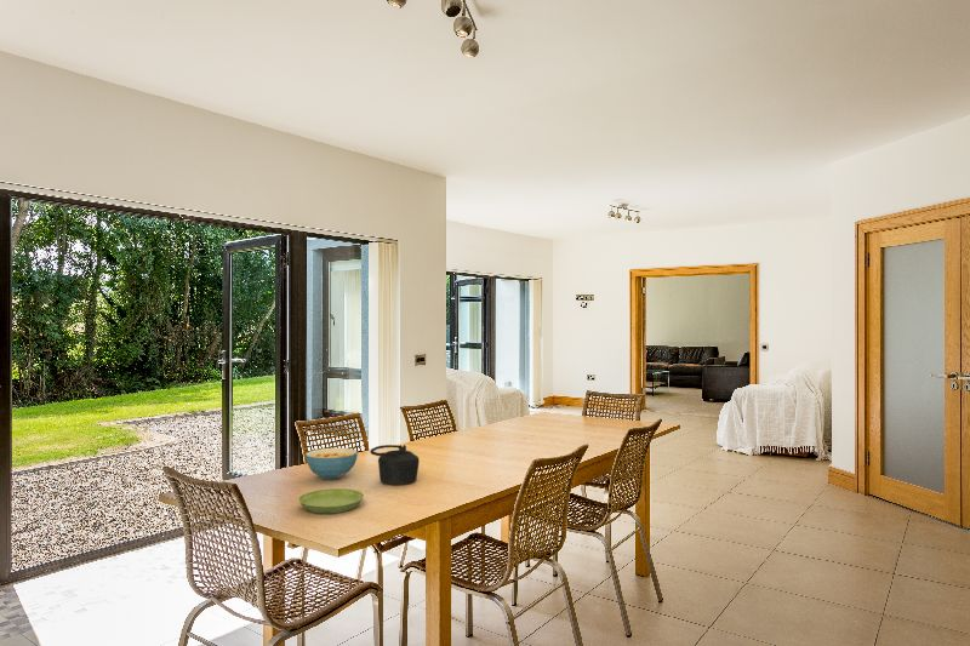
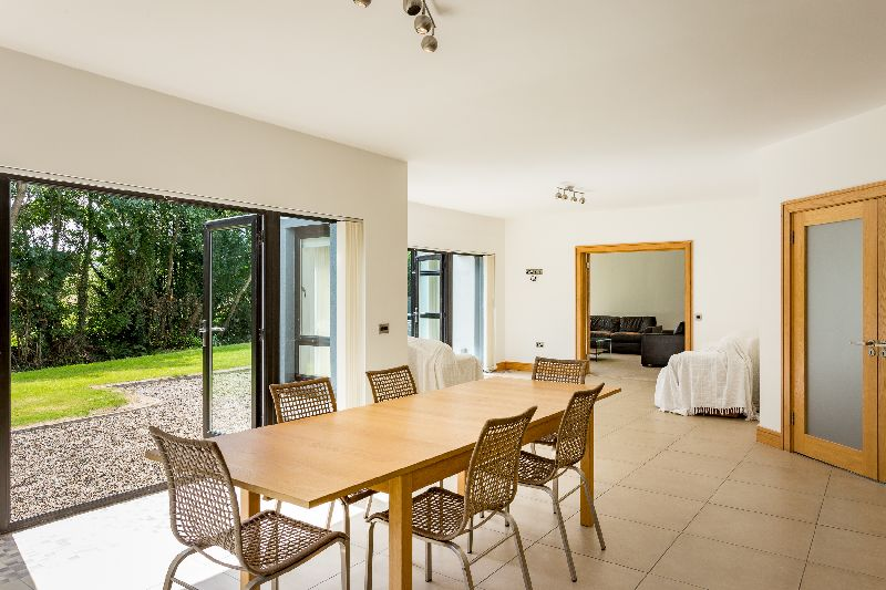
- teapot [369,444,421,486]
- saucer [297,487,365,515]
- cereal bowl [304,447,359,481]
